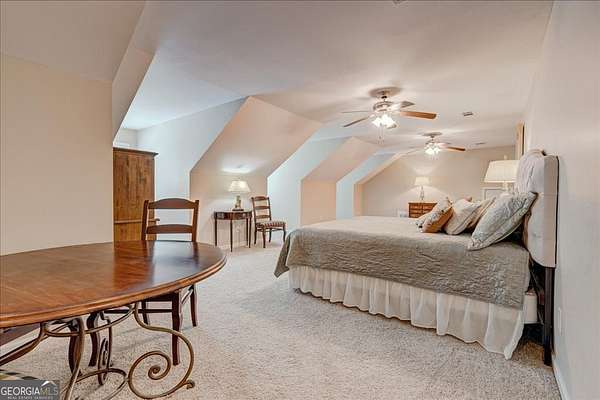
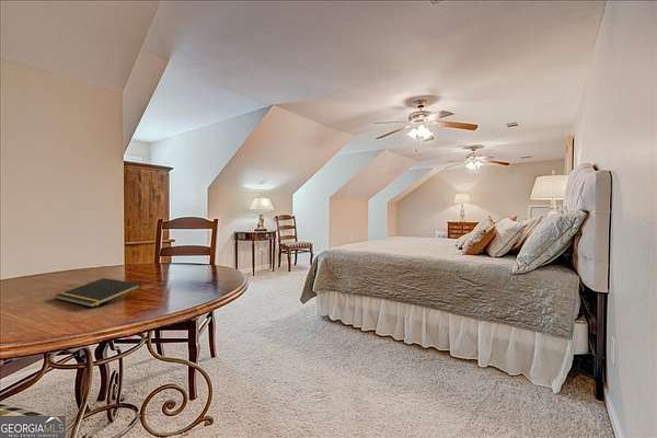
+ notepad [55,277,142,309]
